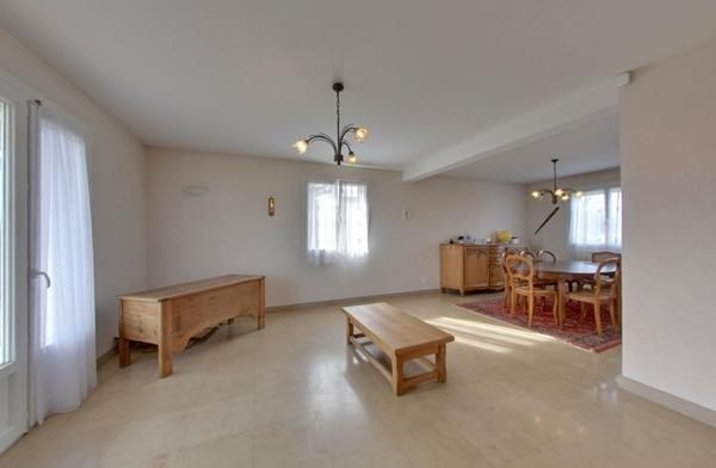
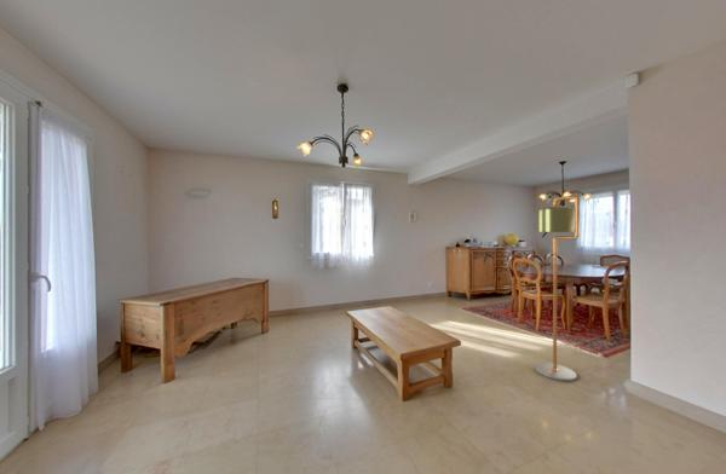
+ floor lamp [534,195,581,382]
